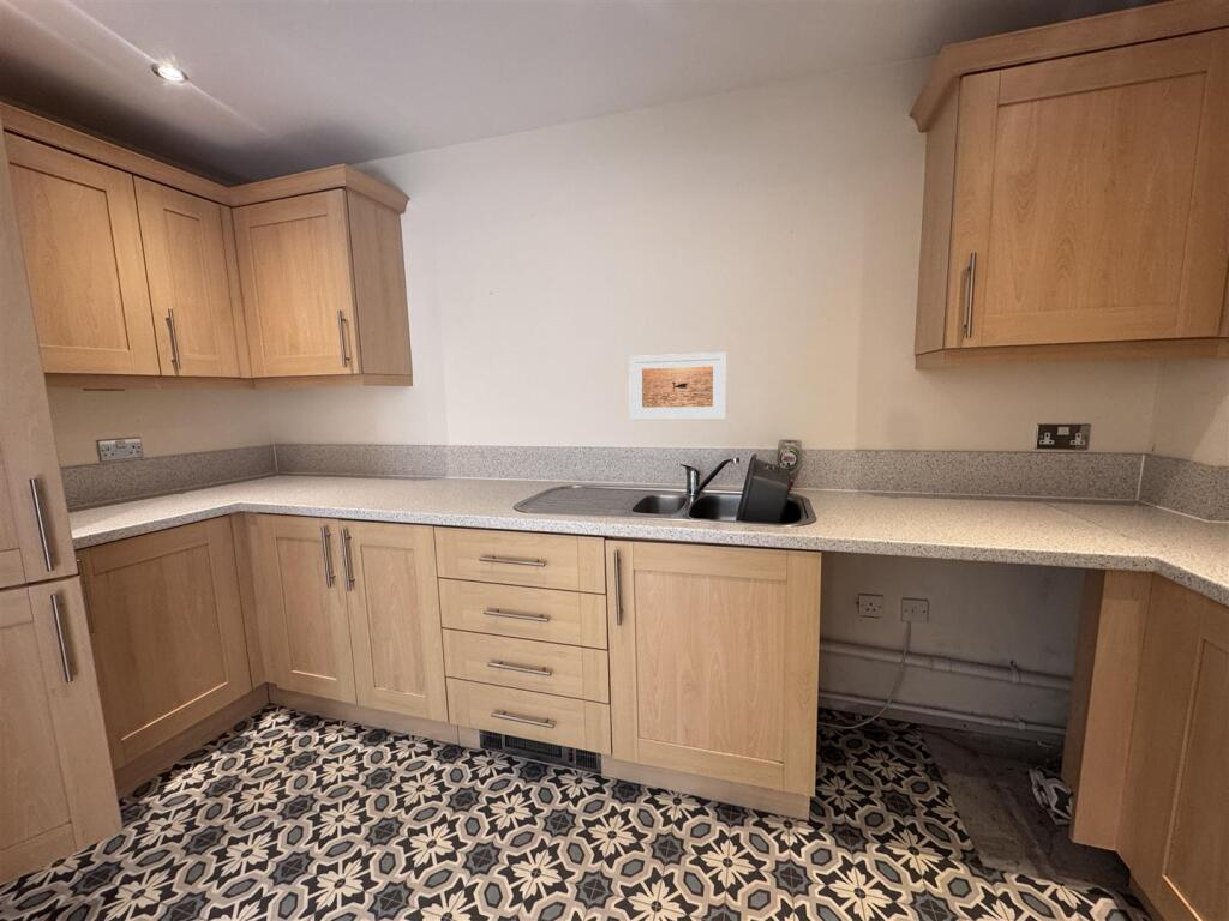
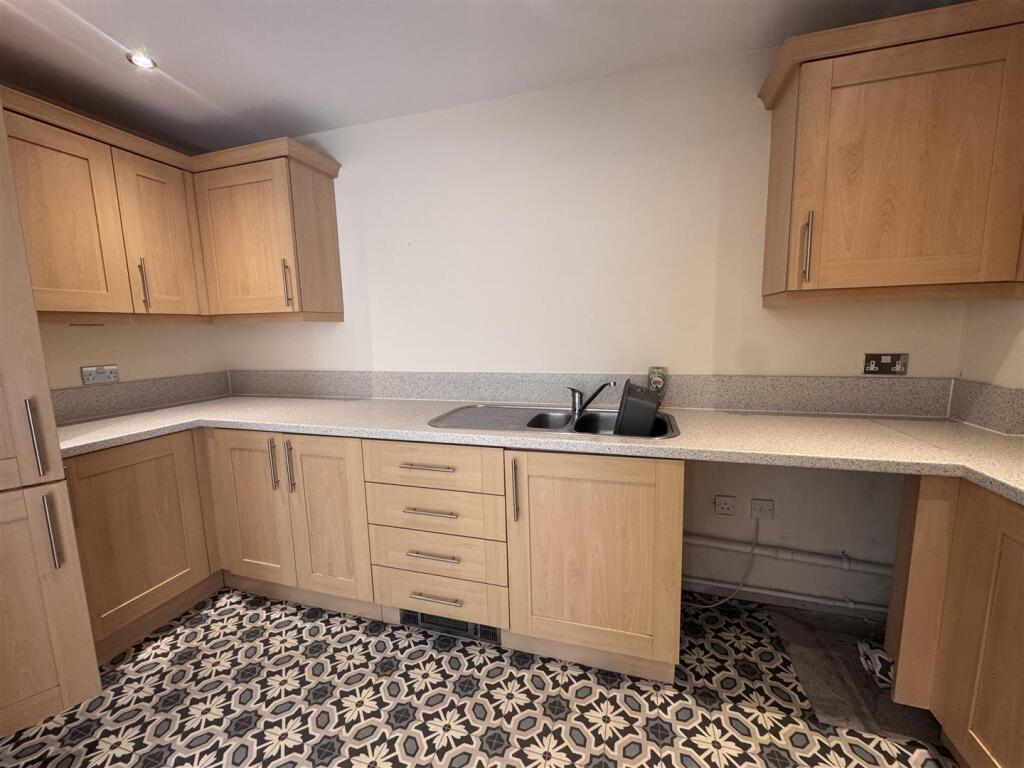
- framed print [628,351,729,421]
